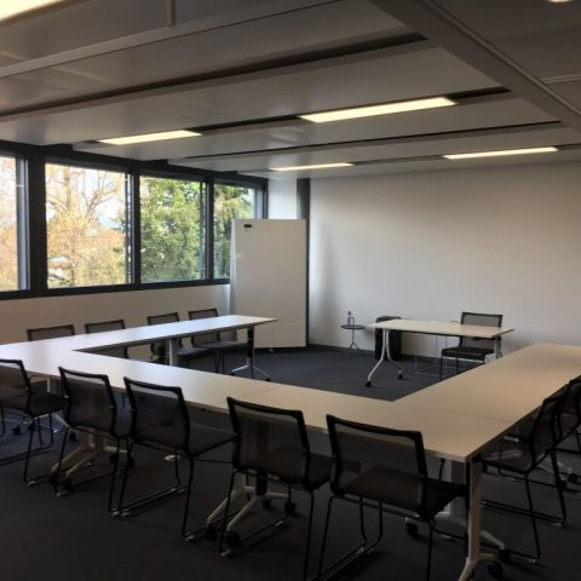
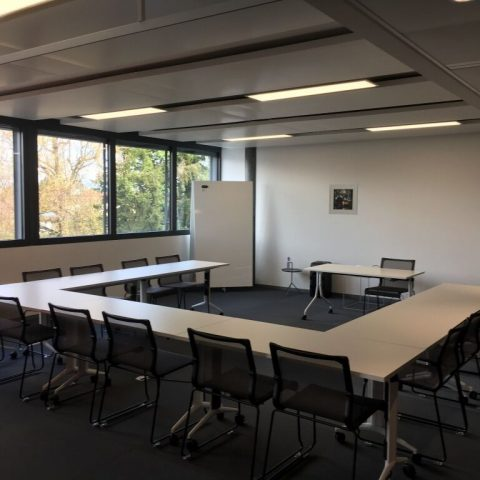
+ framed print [328,183,359,216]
